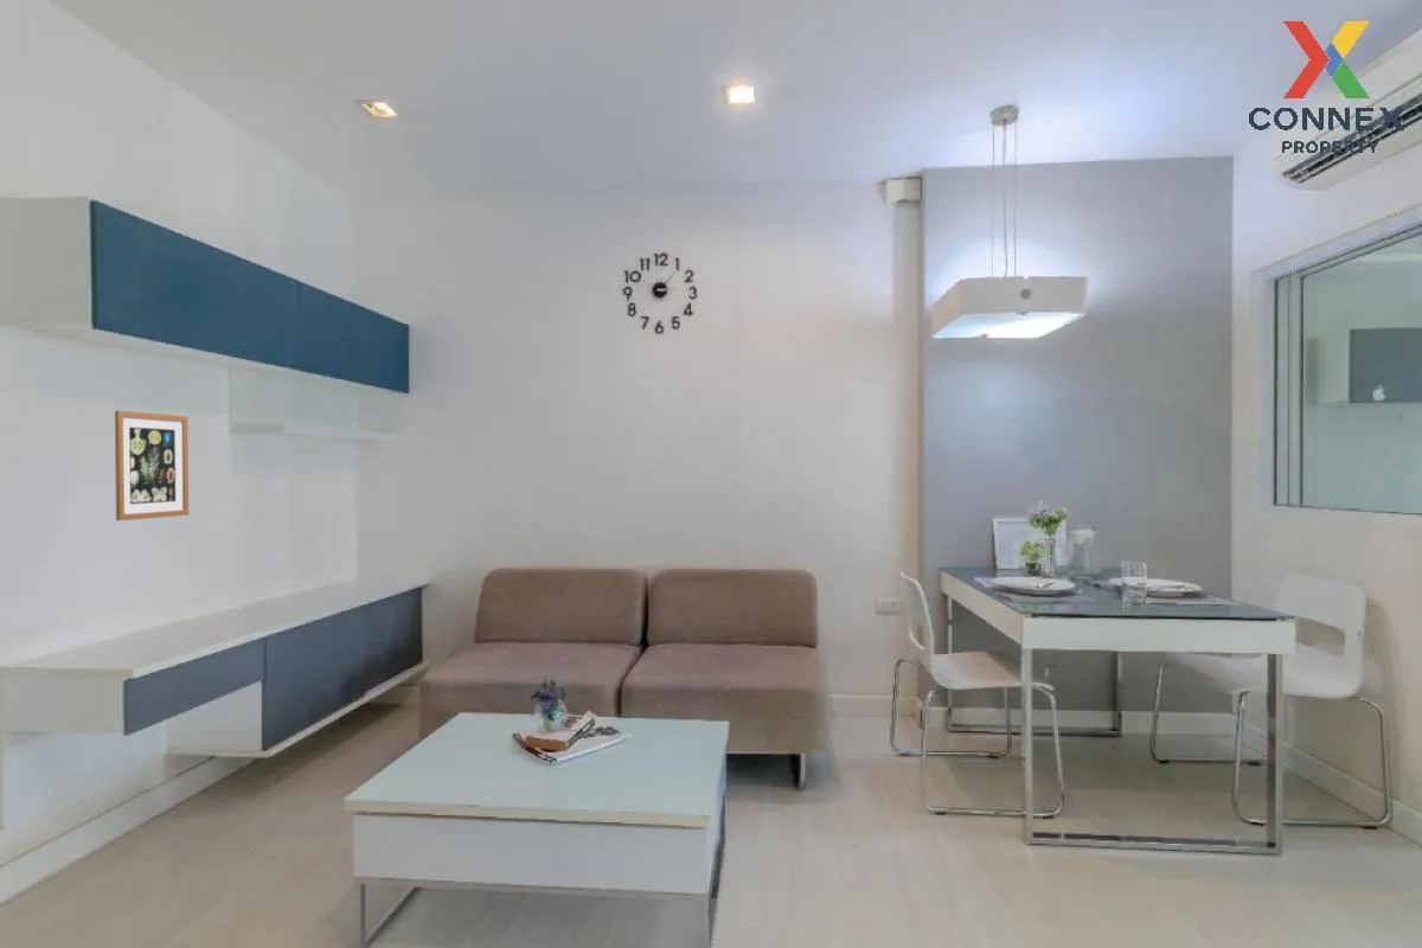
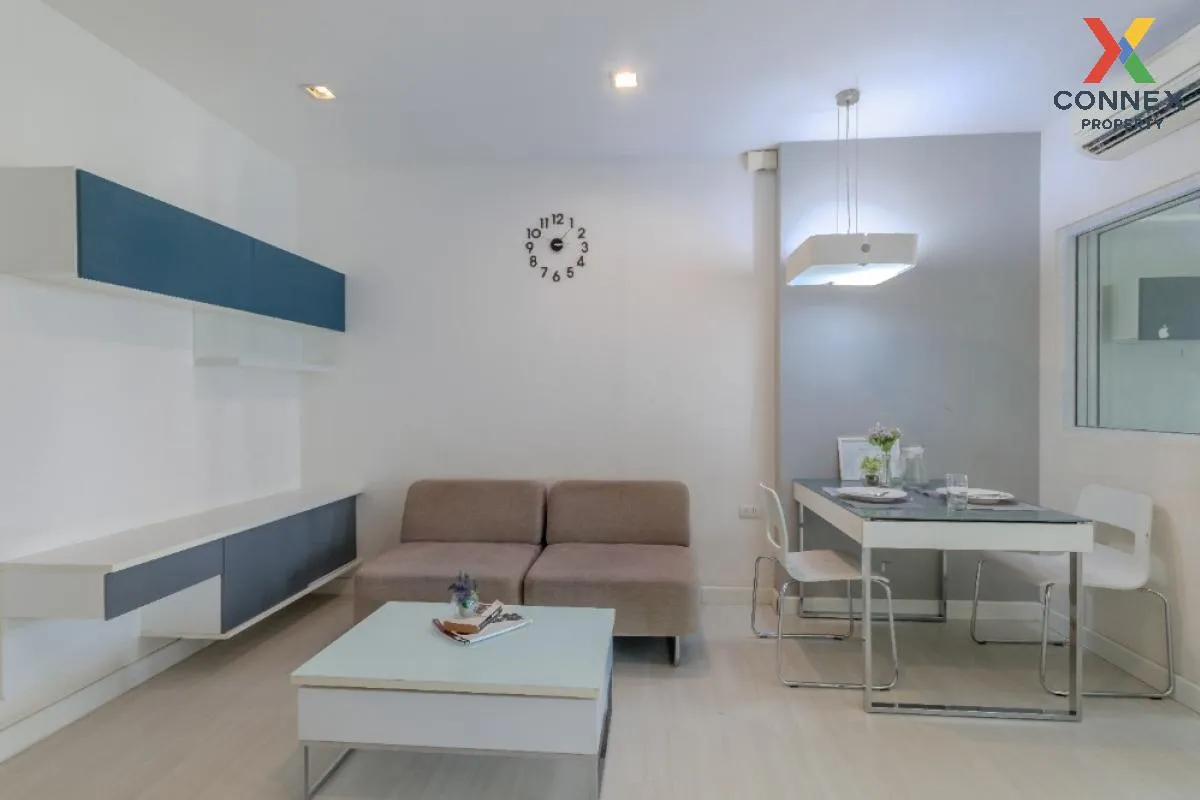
- wall art [114,410,190,521]
